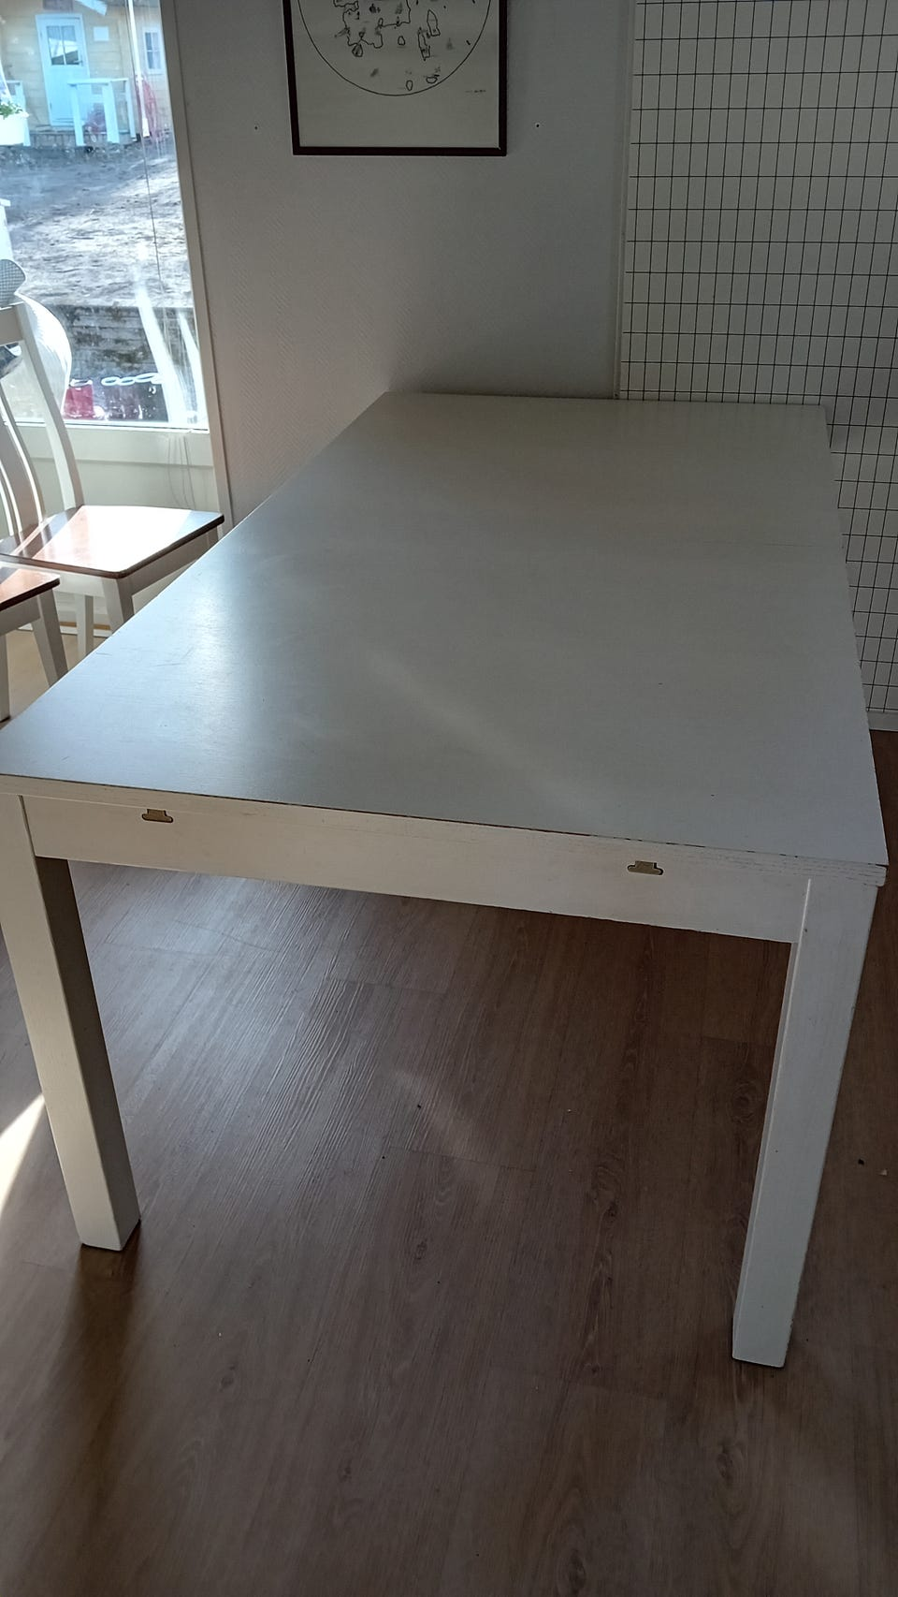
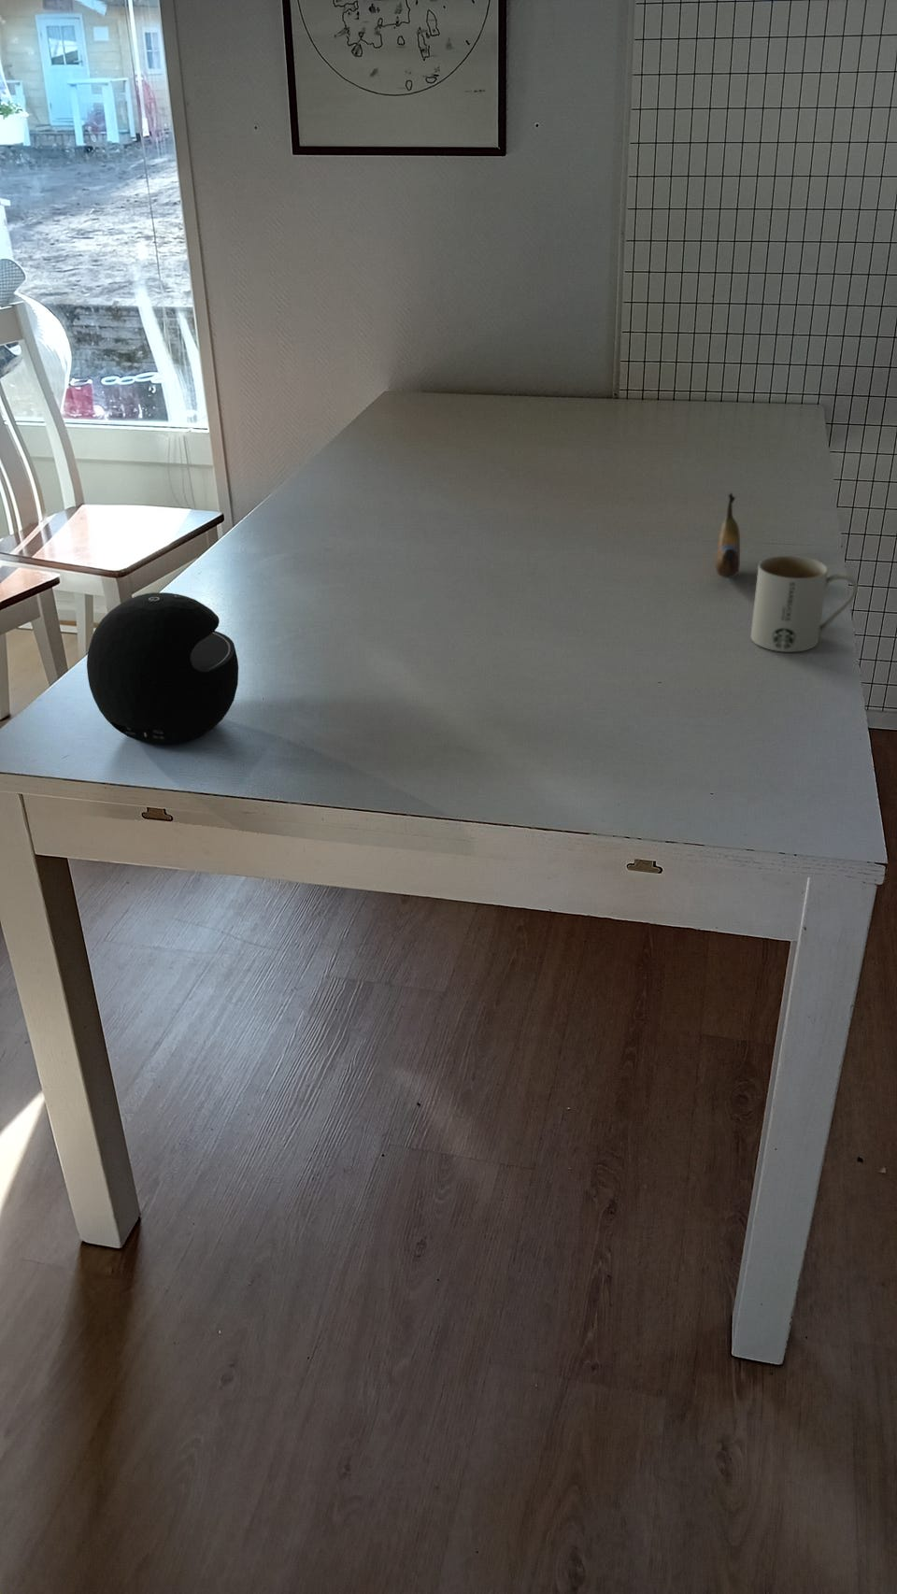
+ speaker [85,591,239,746]
+ banana [715,493,741,579]
+ mug [750,555,859,654]
